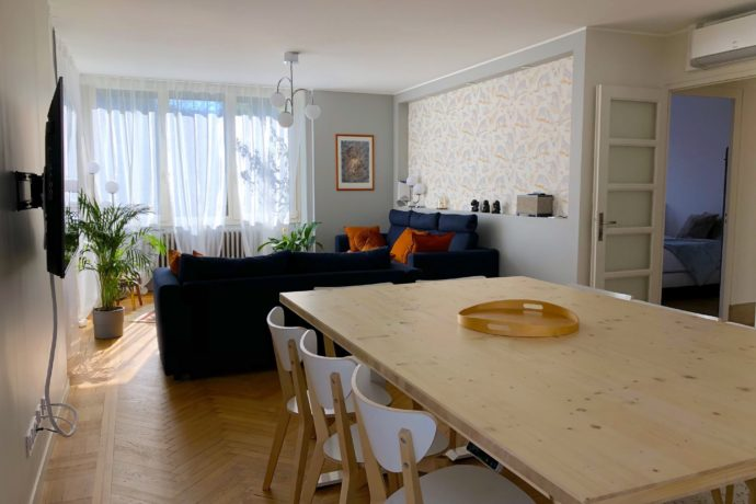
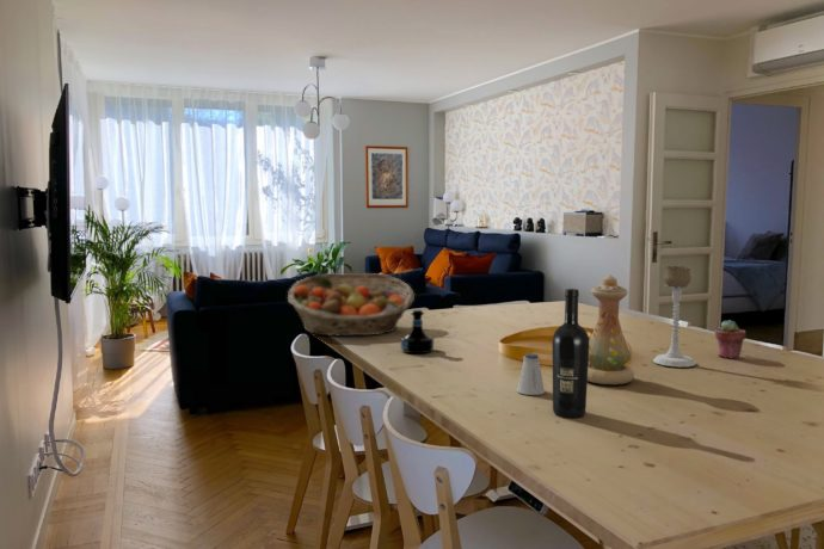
+ fruit basket [287,272,416,338]
+ vase [588,273,635,385]
+ candle holder [652,265,696,369]
+ saltshaker [516,352,546,396]
+ tequila bottle [400,309,435,354]
+ potted succulent [714,319,746,359]
+ wine bottle [552,288,590,419]
